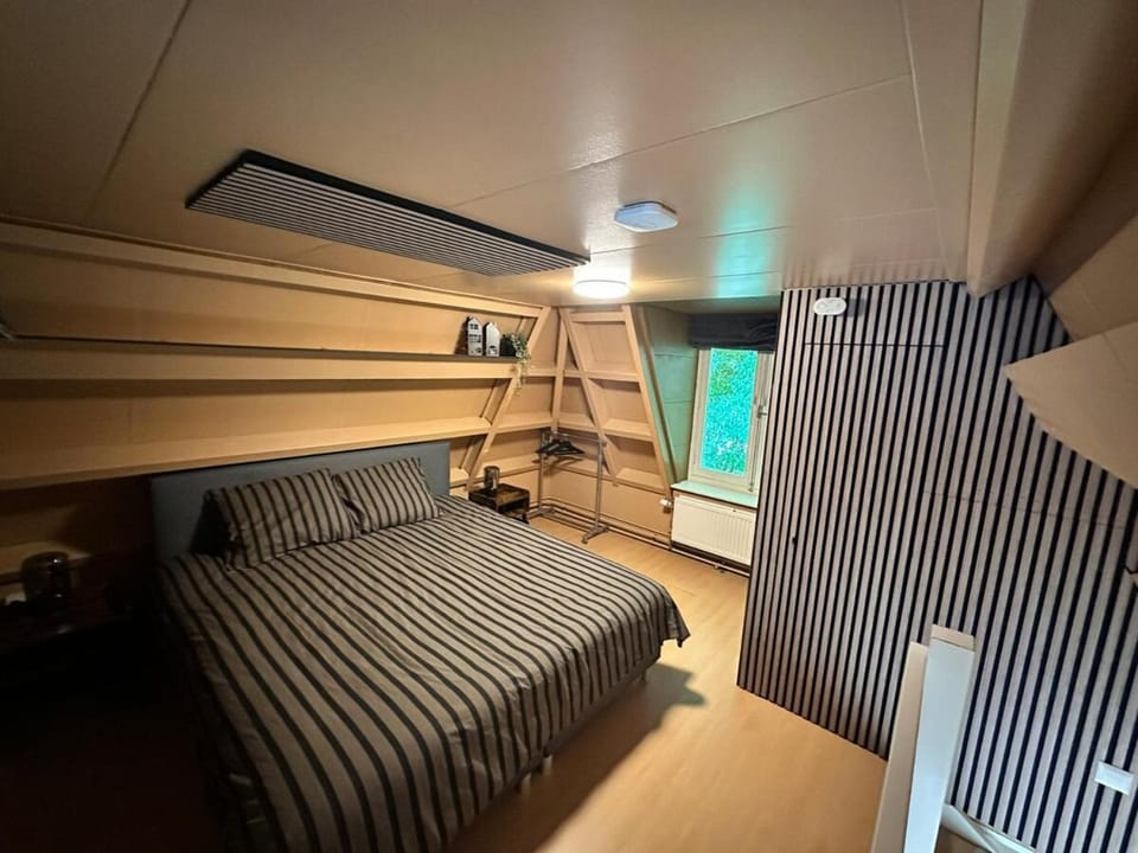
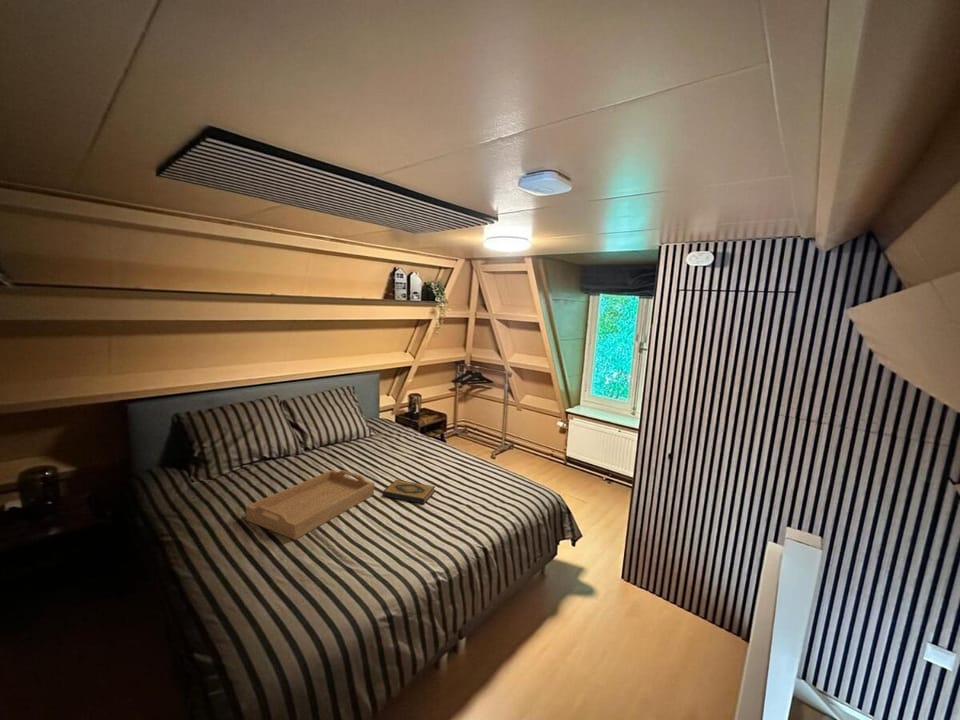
+ serving tray [245,469,375,541]
+ hardback book [382,478,436,505]
